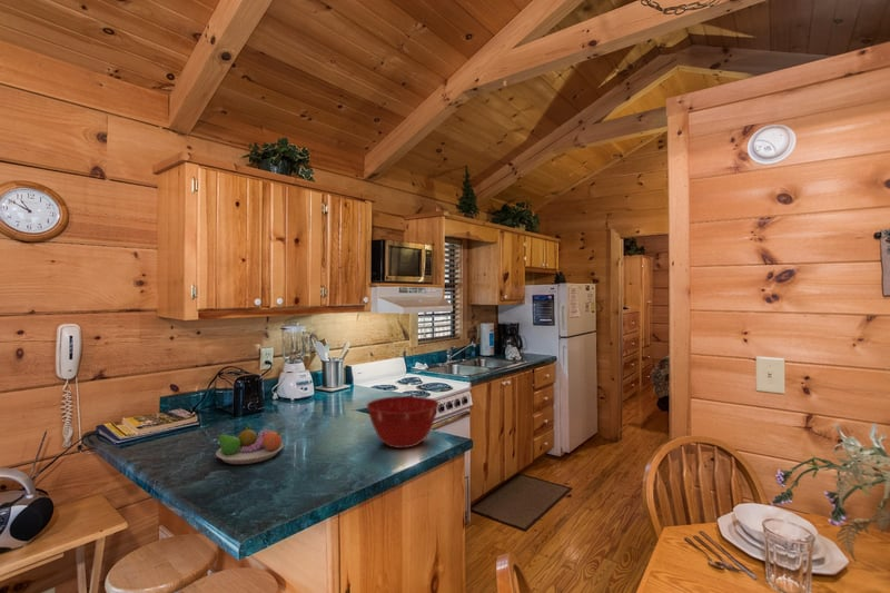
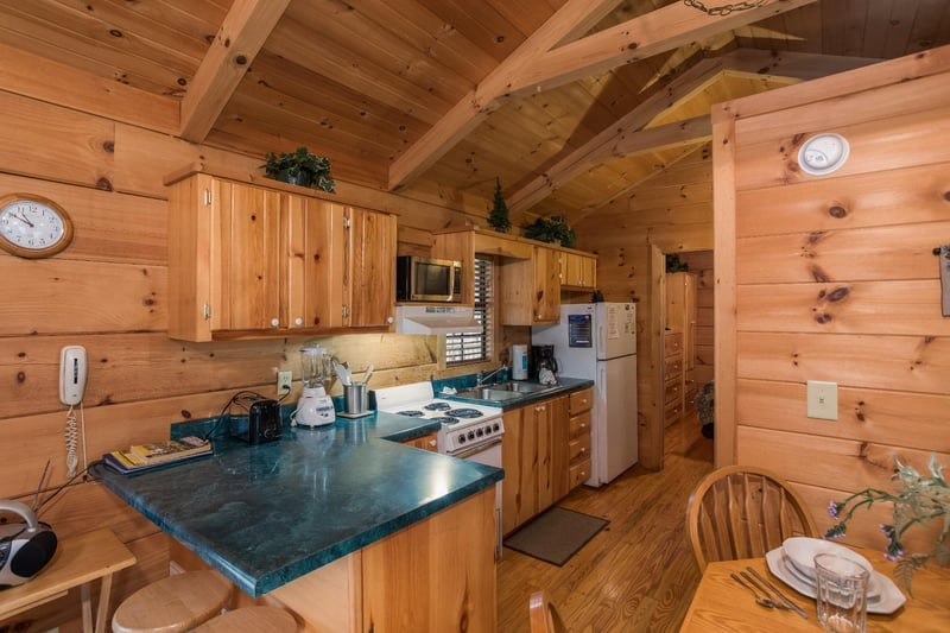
- fruit bowl [215,424,285,465]
- mixing bowl [366,395,441,449]
